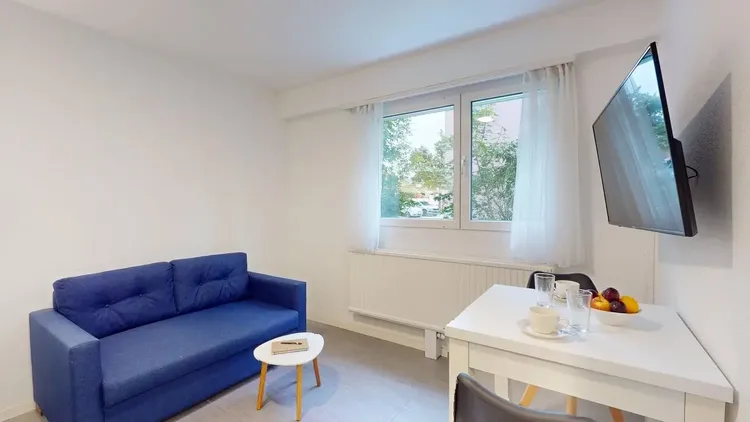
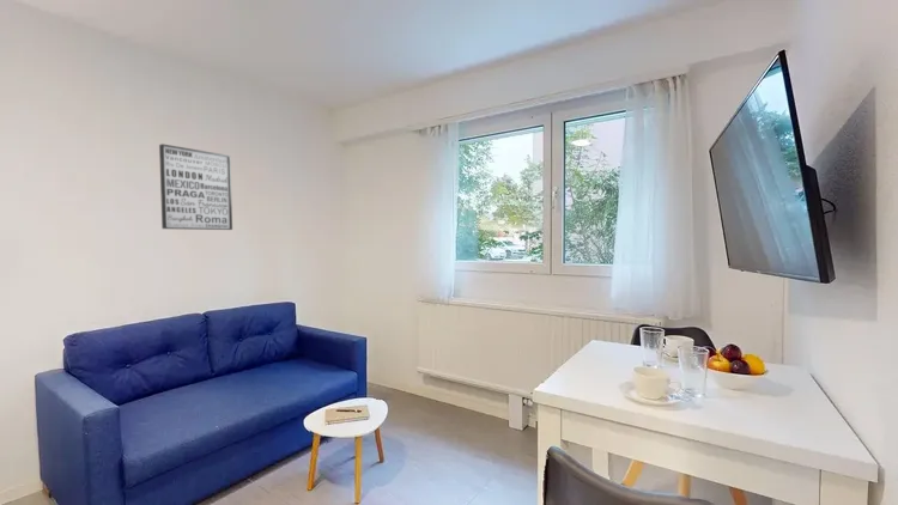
+ wall art [158,142,233,231]
